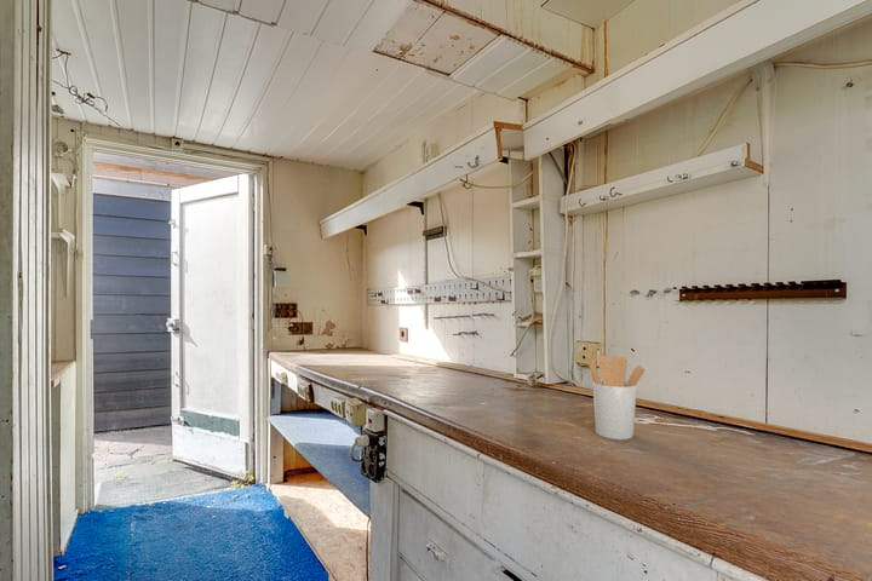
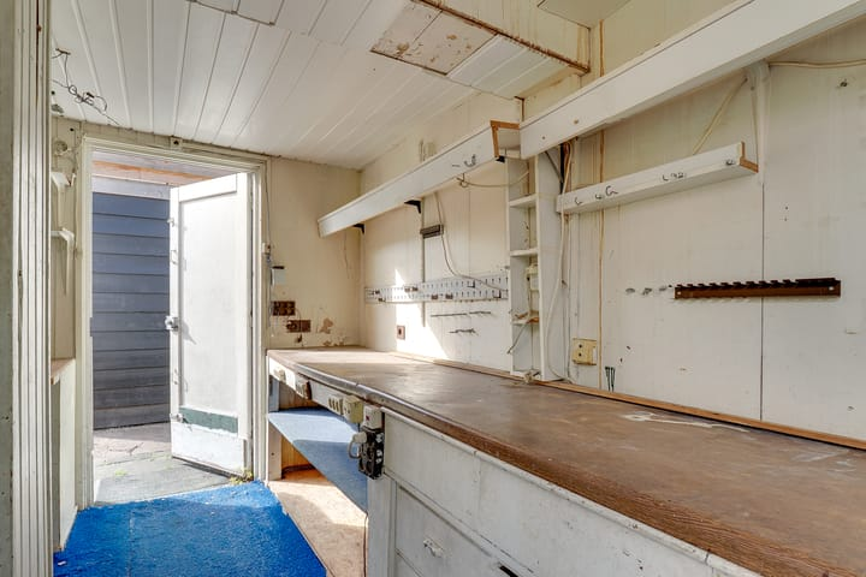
- utensil holder [587,355,647,441]
